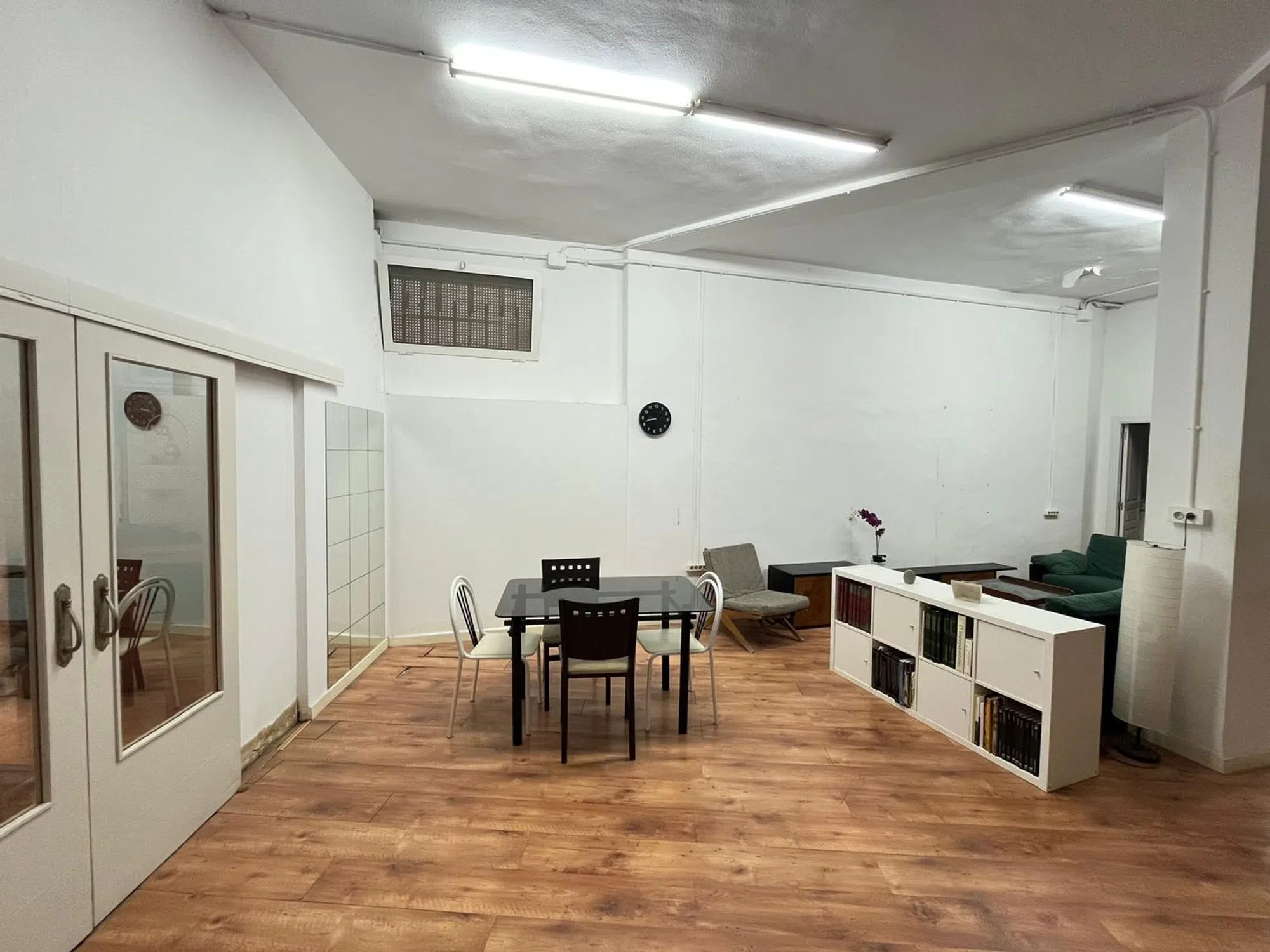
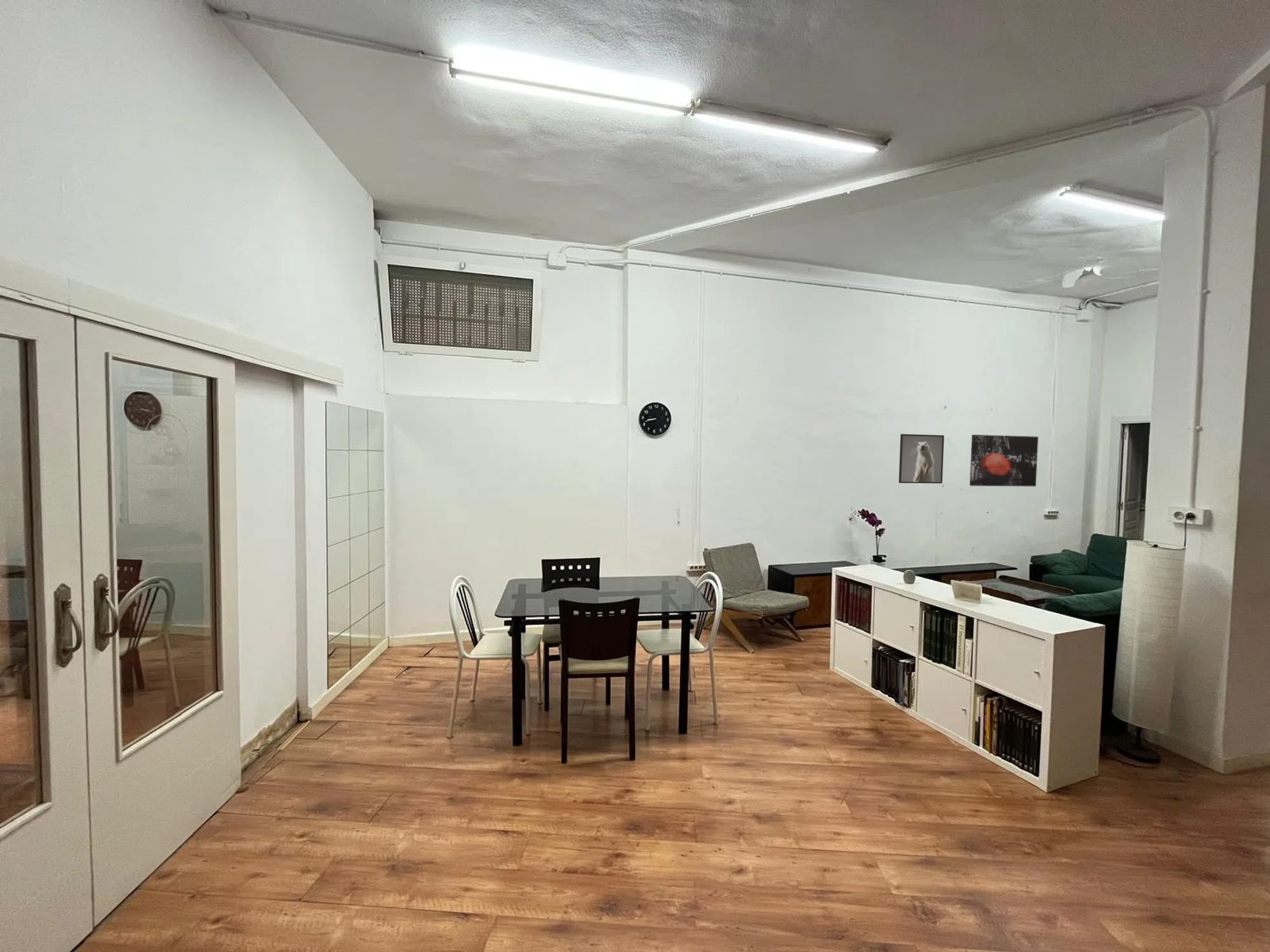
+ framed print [898,433,945,484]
+ wall art [969,434,1039,487]
